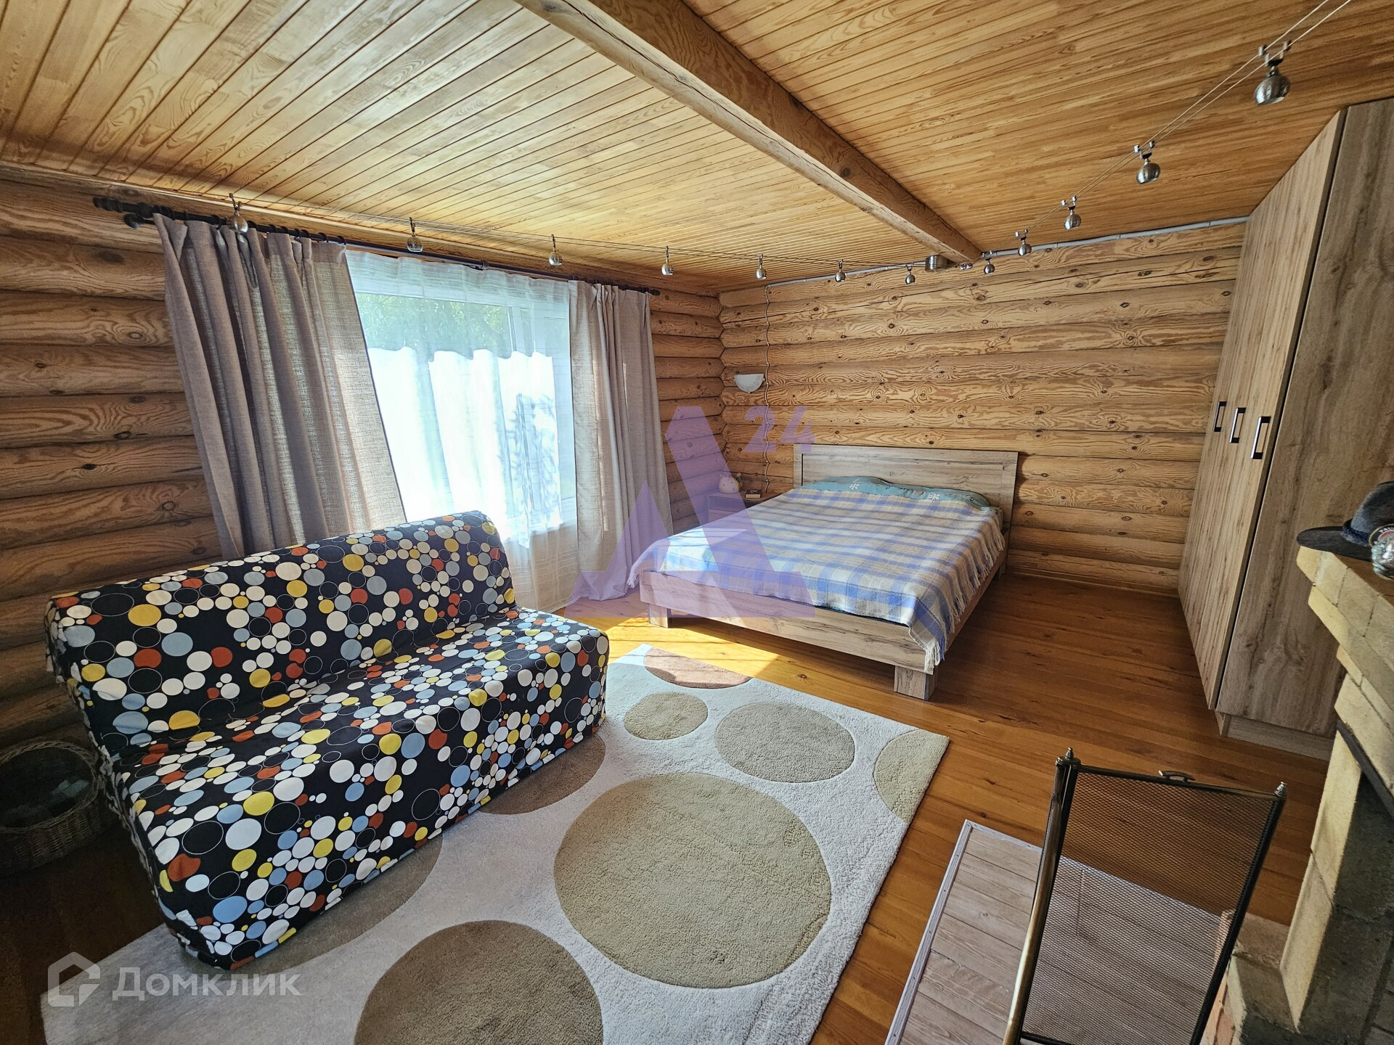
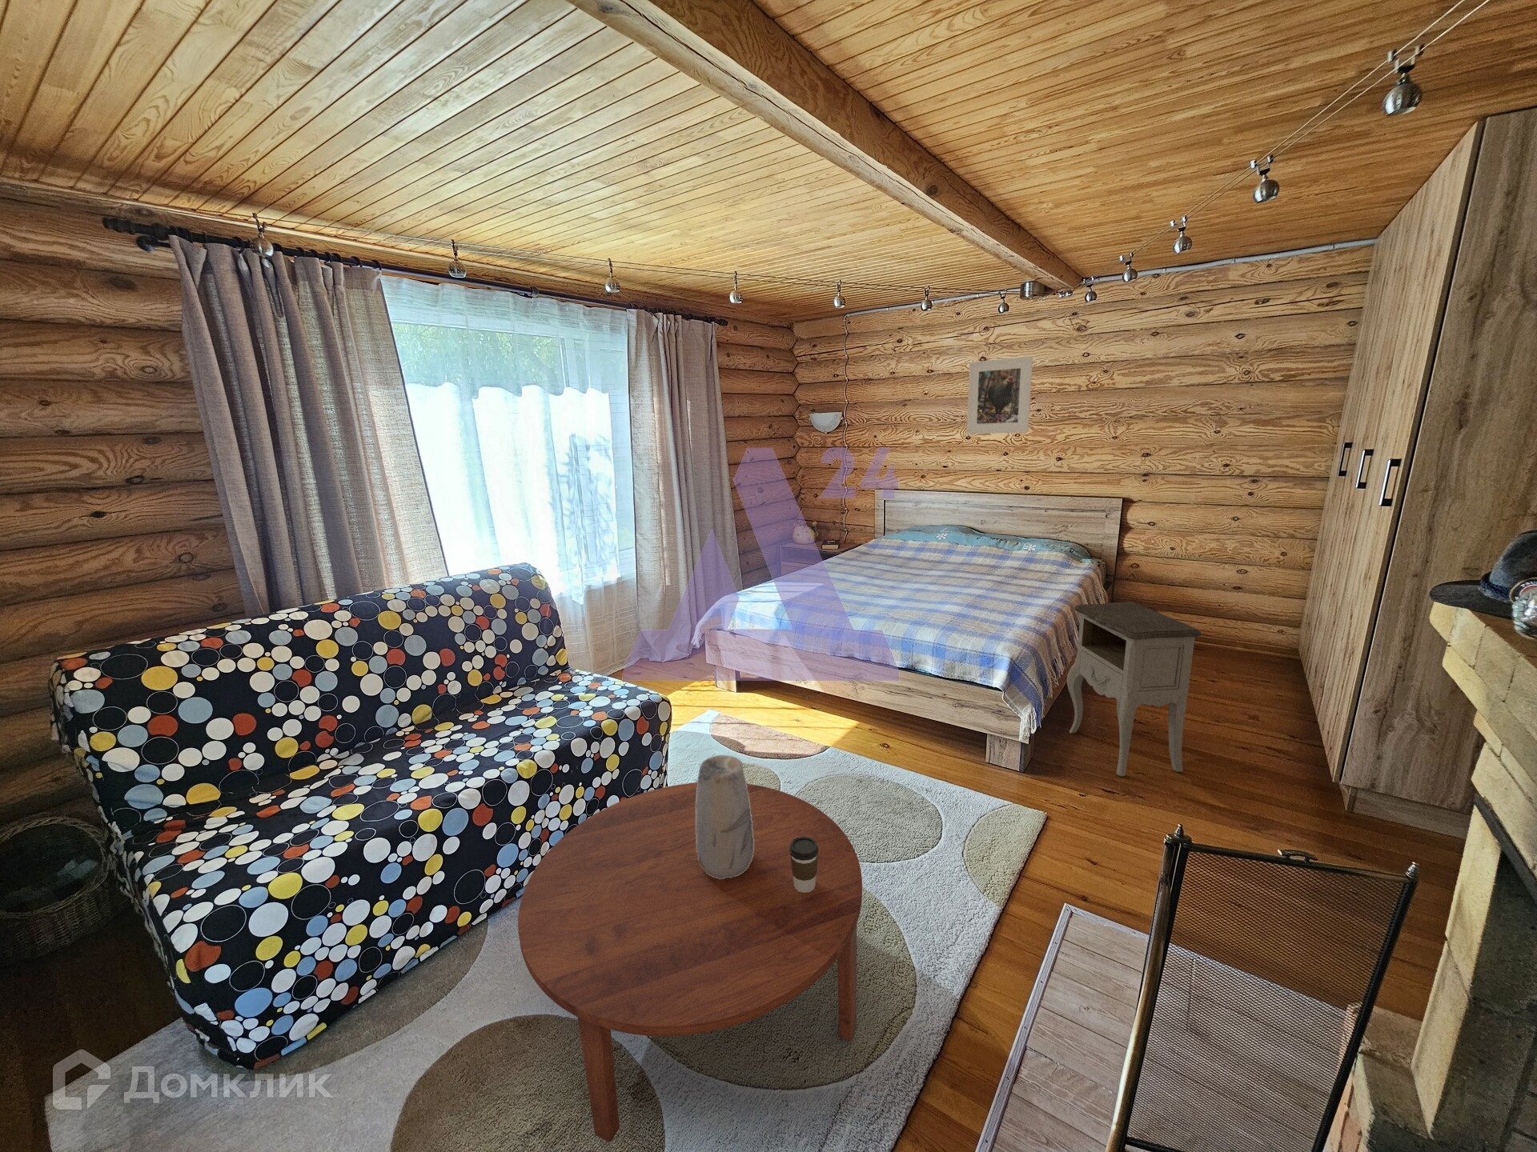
+ coffee table [517,782,863,1144]
+ coffee cup [789,837,819,893]
+ nightstand [1066,600,1203,777]
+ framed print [966,356,1034,434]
+ vase [696,754,754,880]
